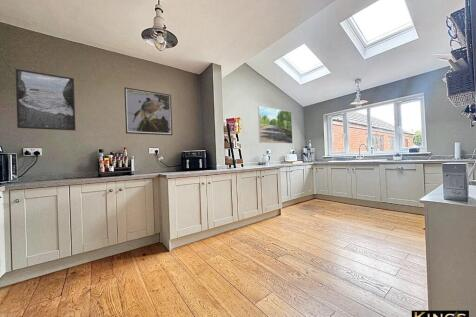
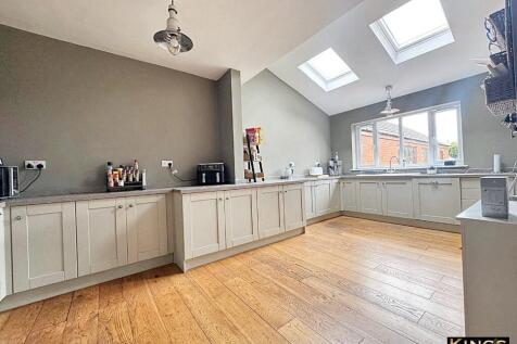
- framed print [123,86,173,136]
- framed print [15,68,77,132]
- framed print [257,105,293,144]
